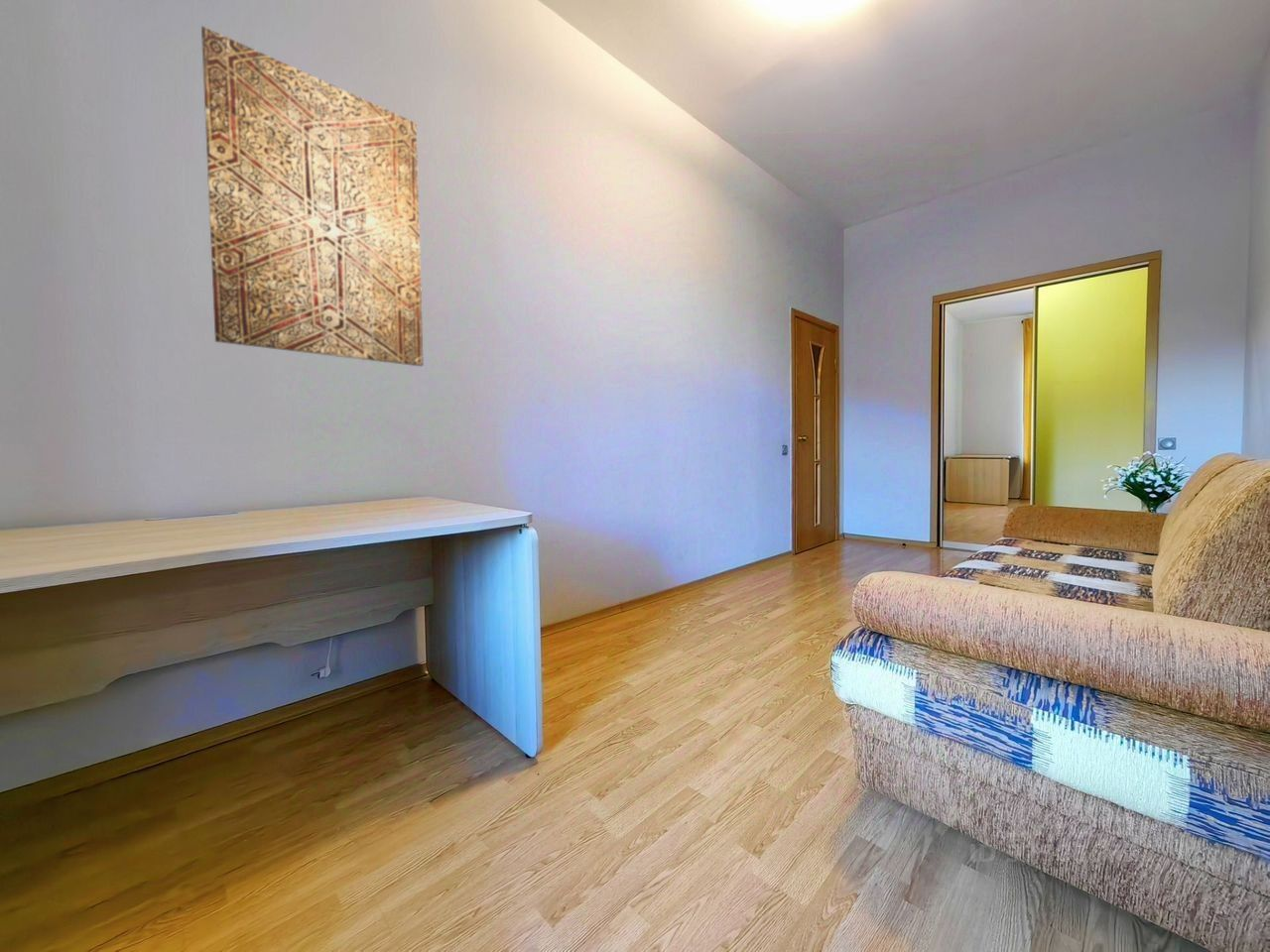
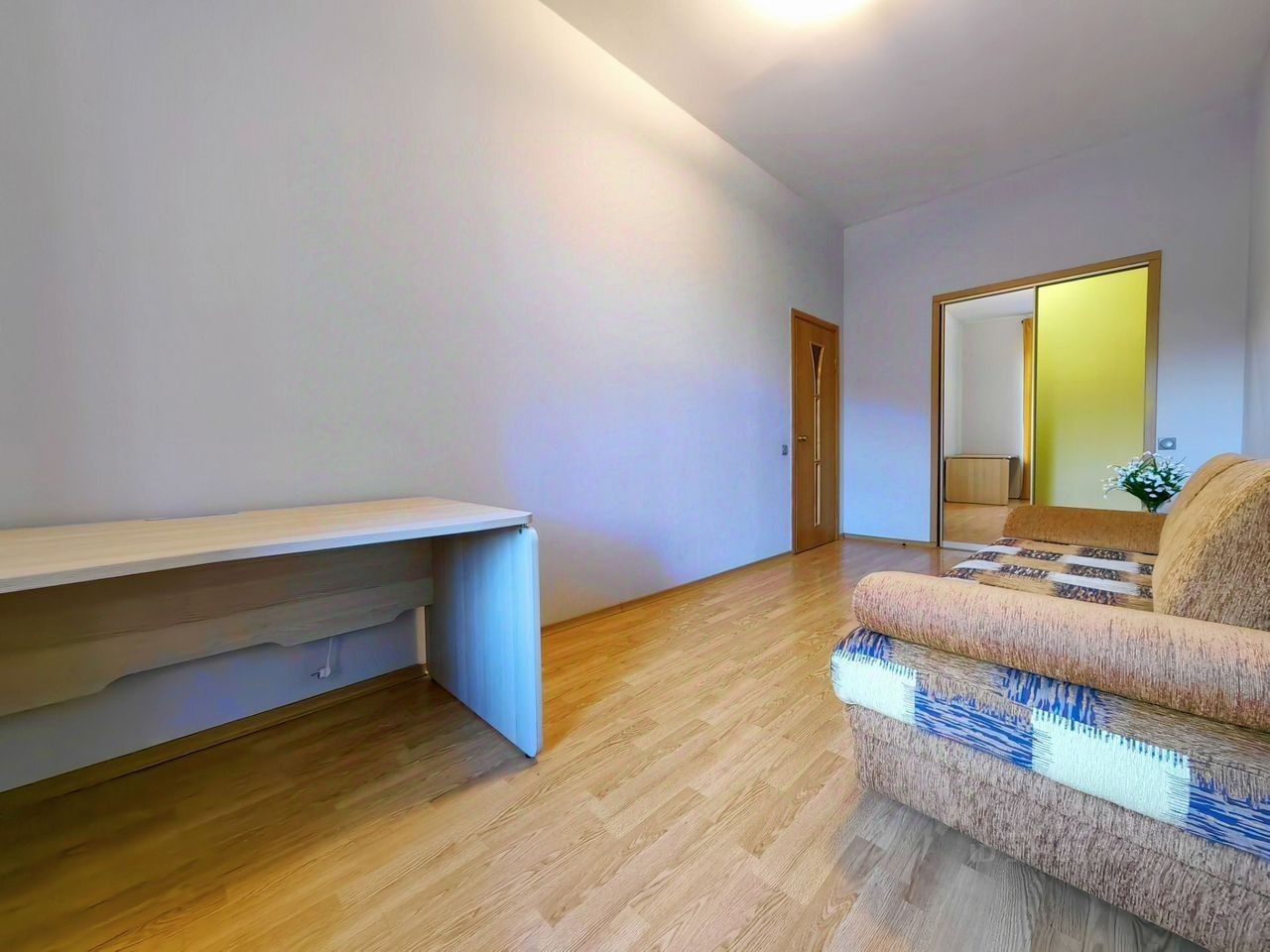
- wall art [200,25,425,367]
